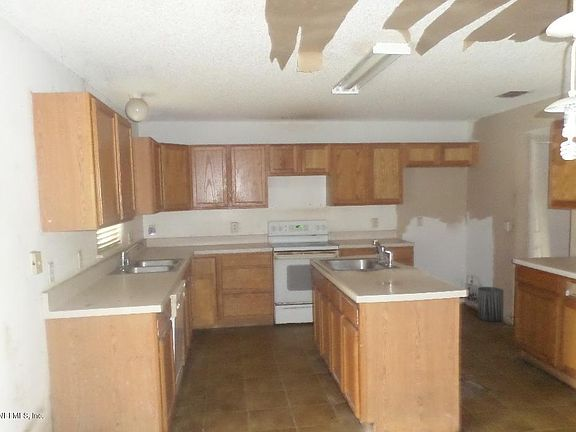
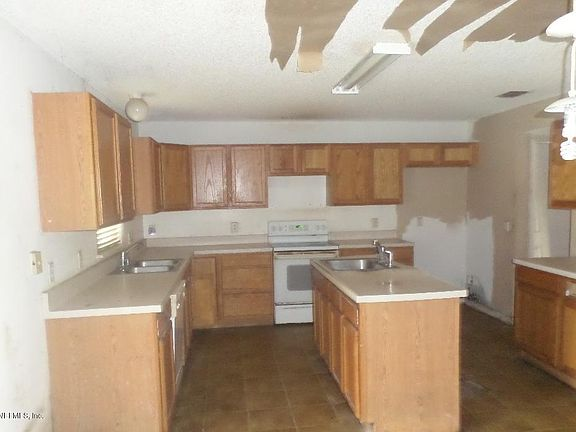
- trash can [477,286,504,323]
